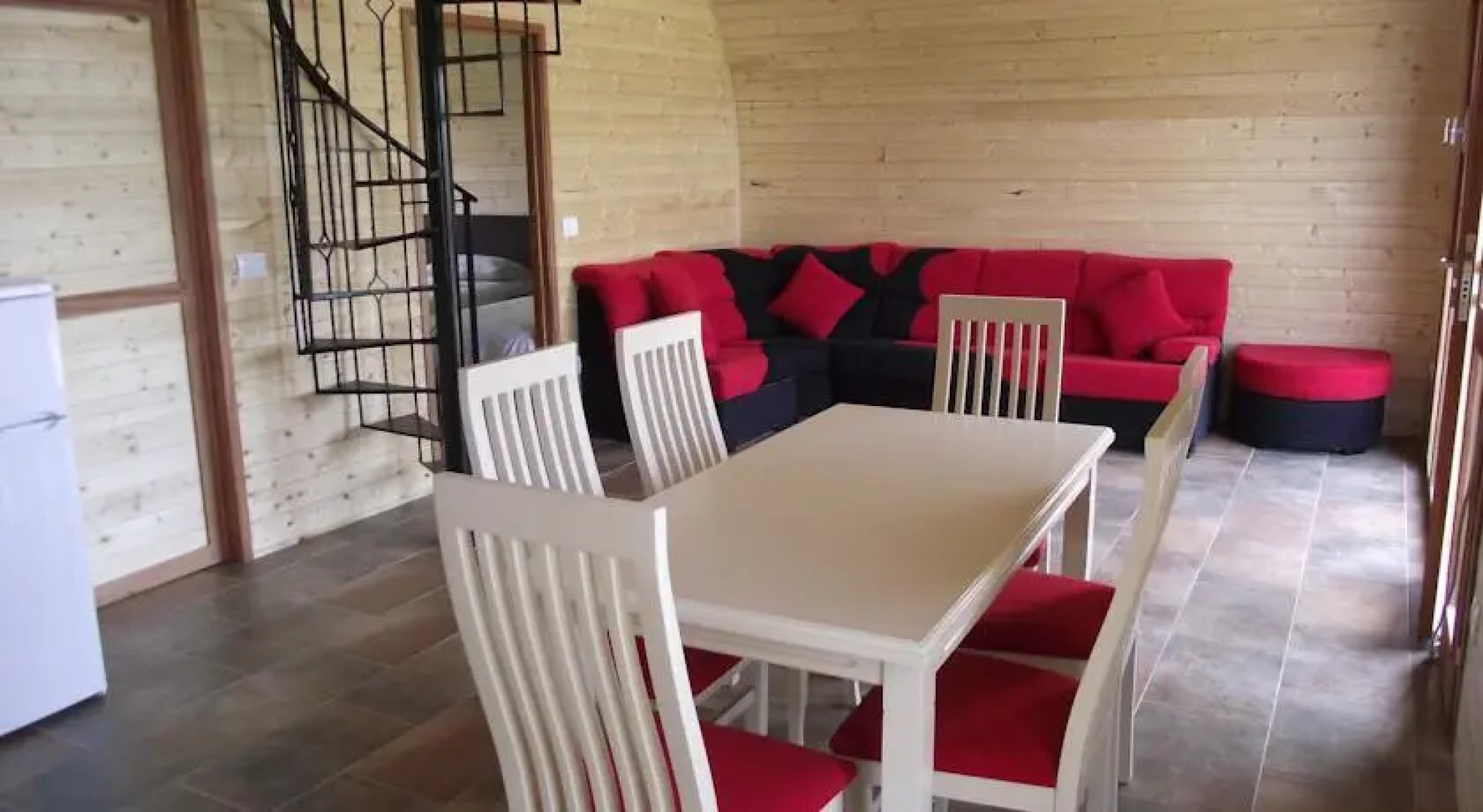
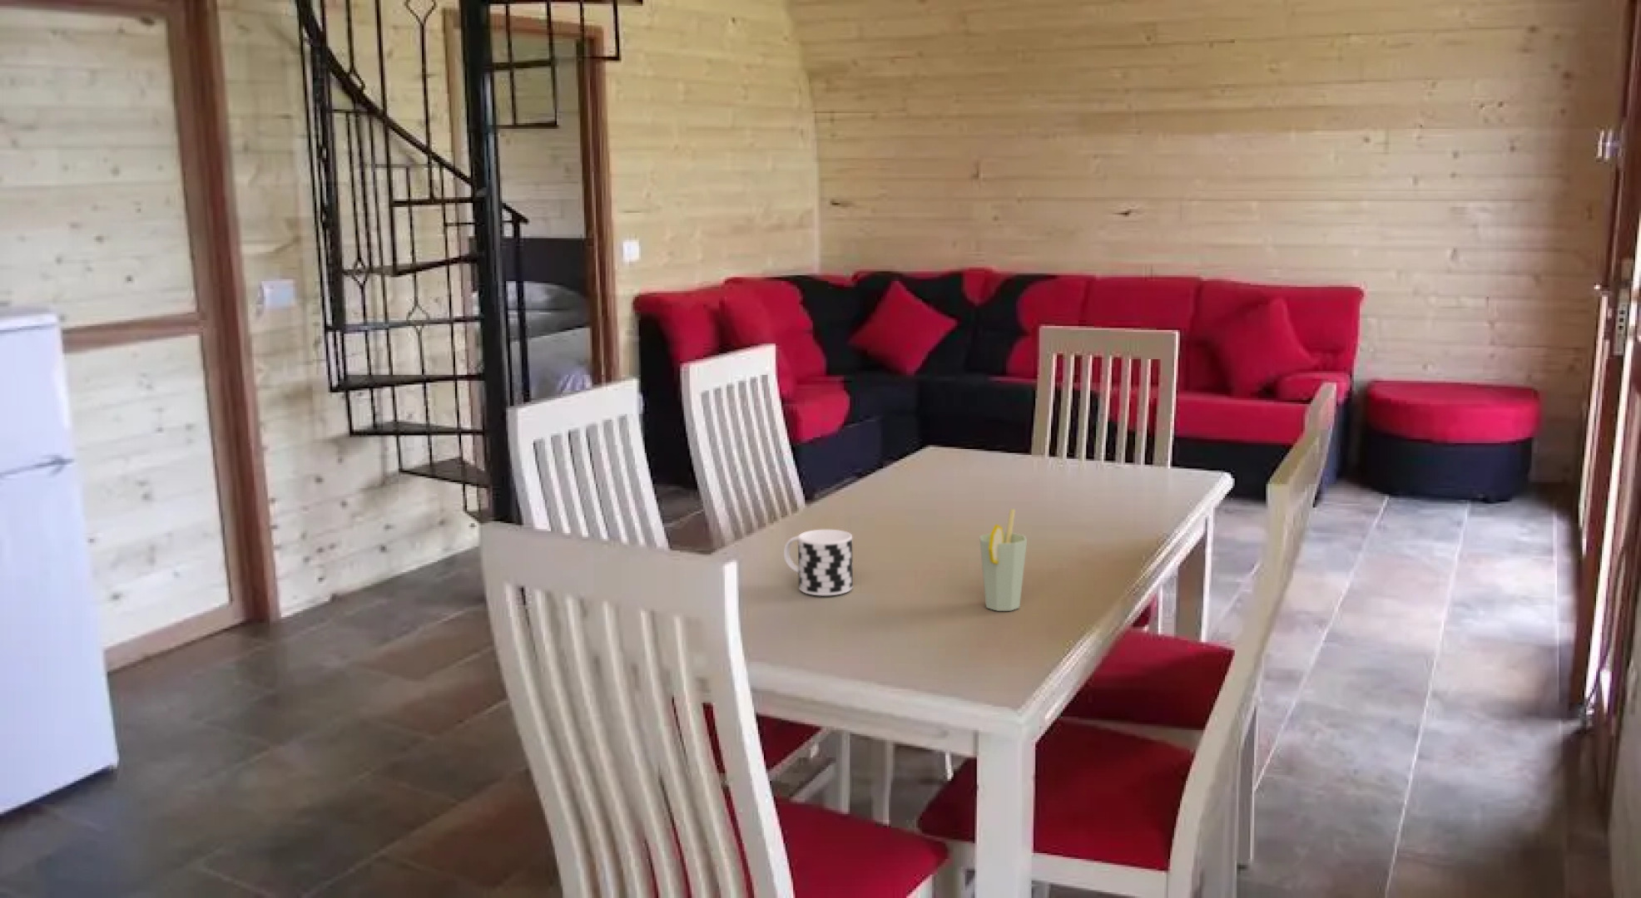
+ cup [783,529,854,596]
+ cup [978,508,1028,612]
